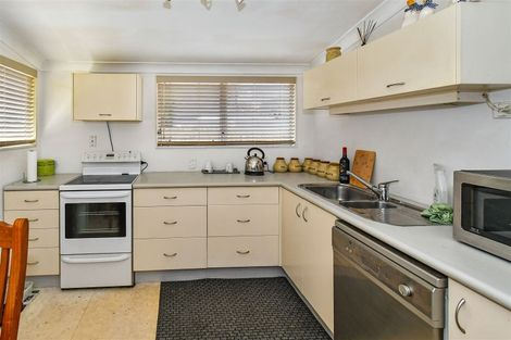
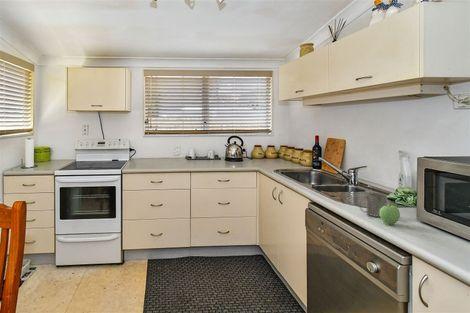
+ mug [358,192,388,218]
+ apple [380,203,401,226]
